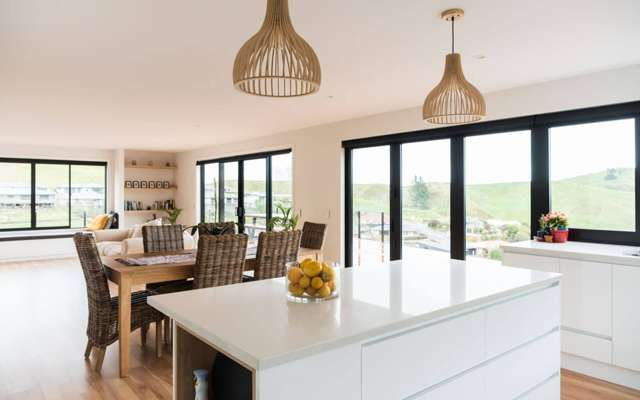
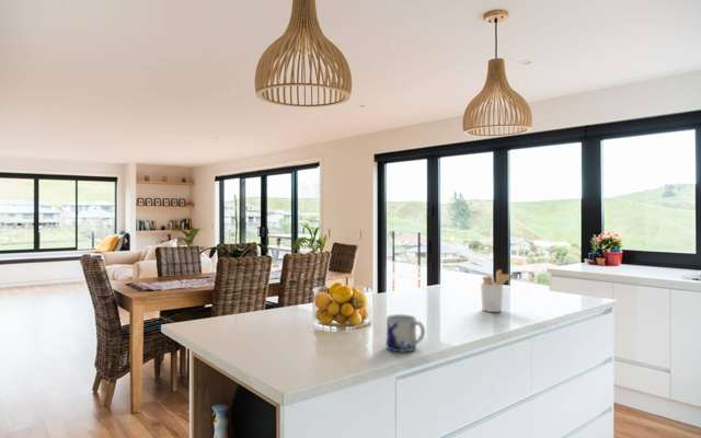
+ mug [384,313,426,354]
+ utensil holder [480,268,515,313]
